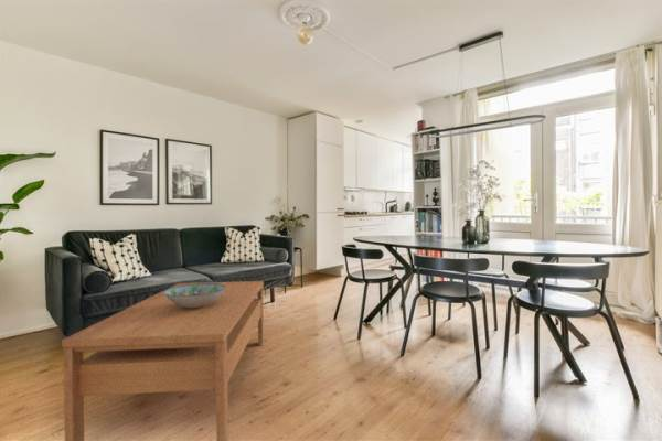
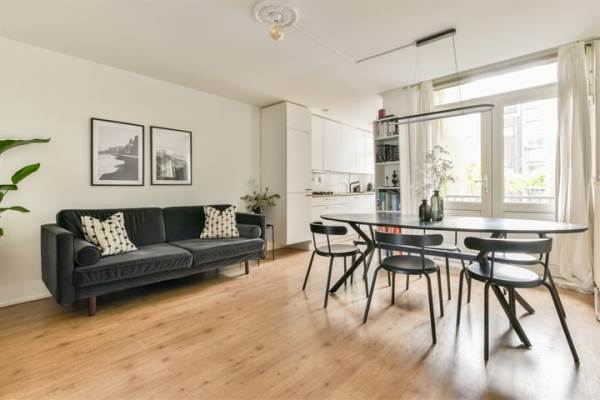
- decorative bowl [163,282,225,309]
- coffee table [61,280,265,441]
